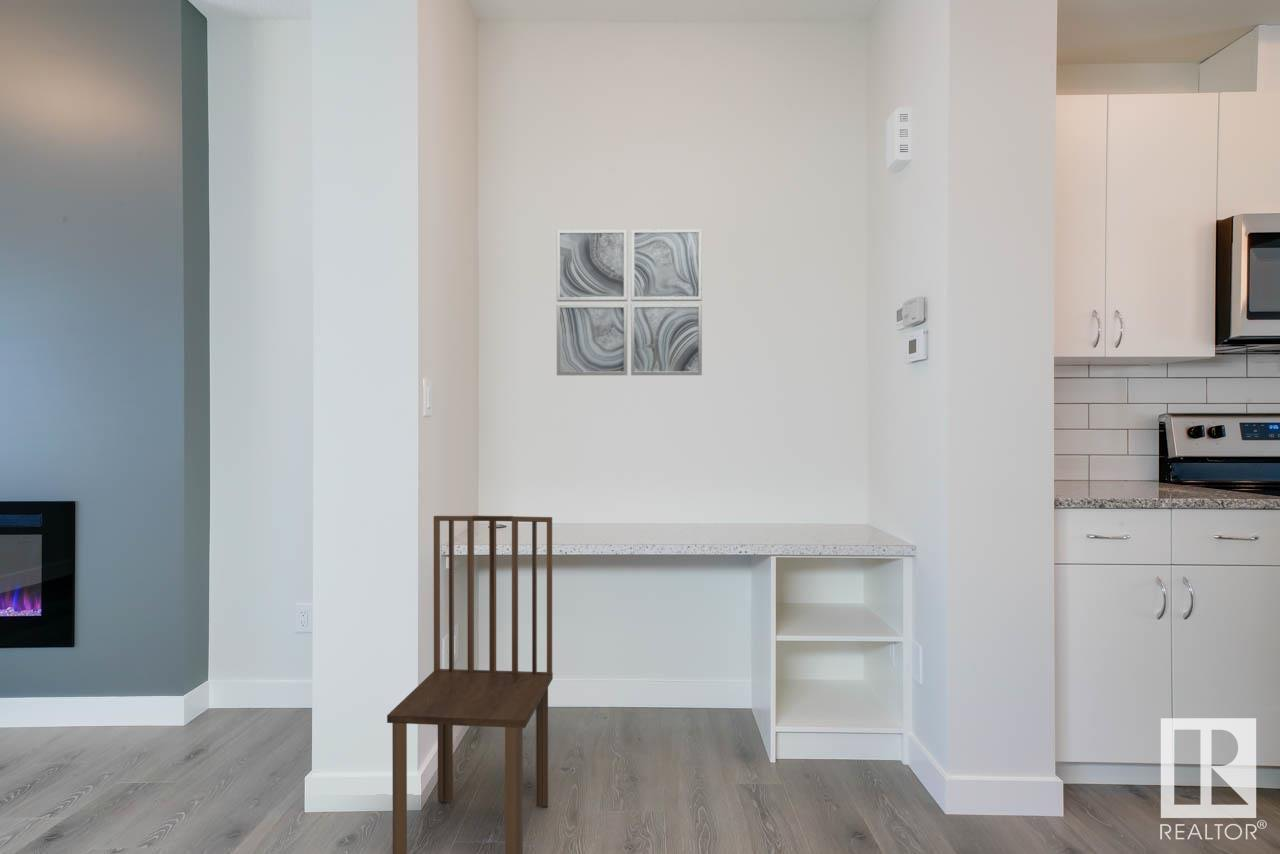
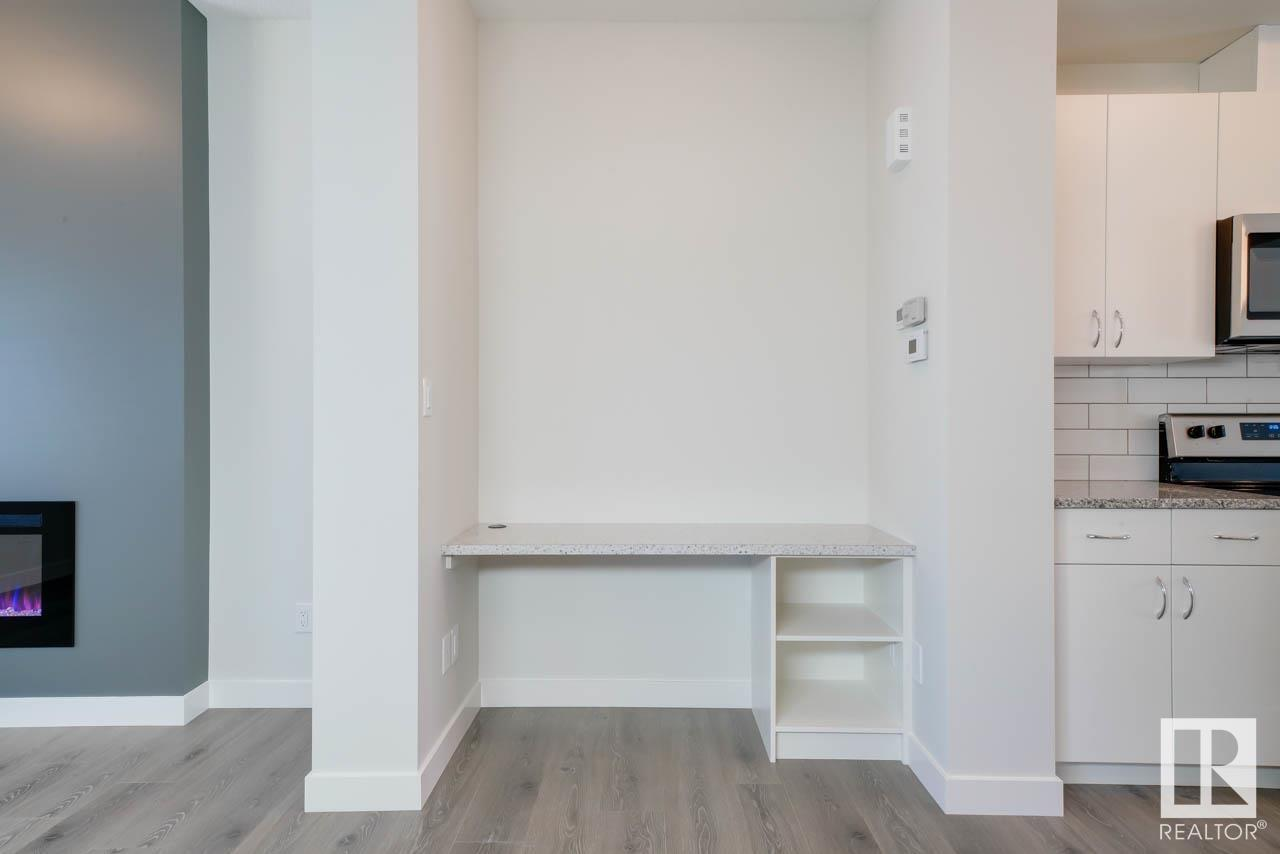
- wall art [556,228,703,376]
- dining chair [386,514,554,854]
